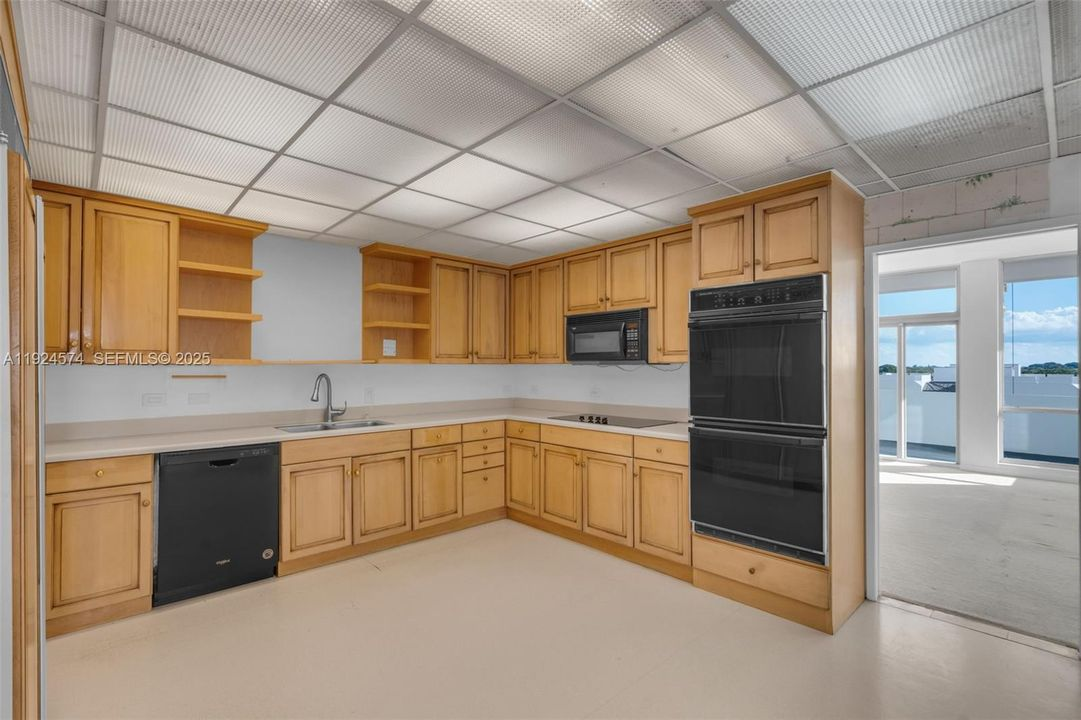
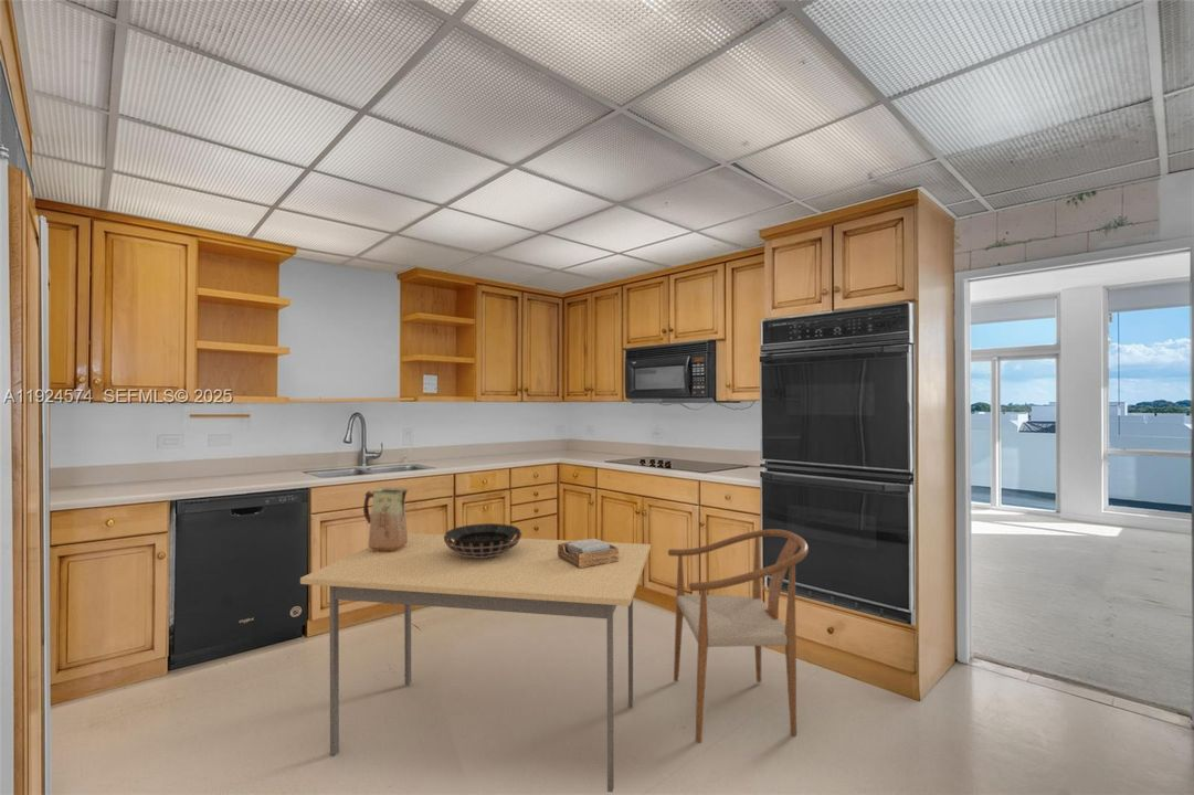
+ dining table [299,532,652,793]
+ chair [667,528,810,744]
+ vase [362,486,410,552]
+ napkin holder [558,538,619,568]
+ decorative bowl [444,522,524,558]
